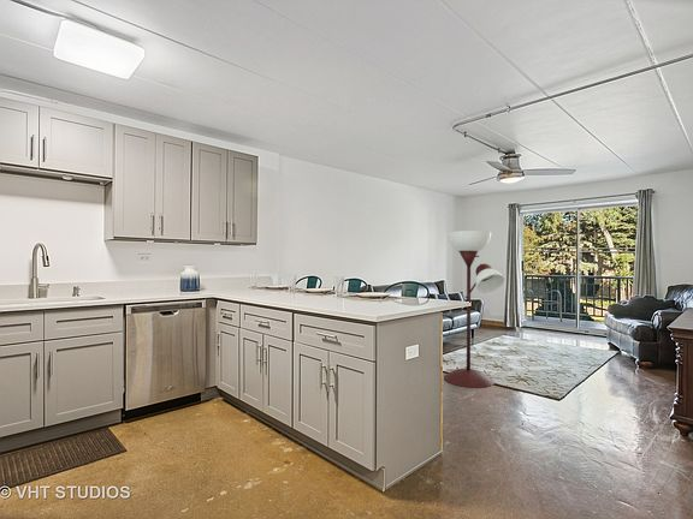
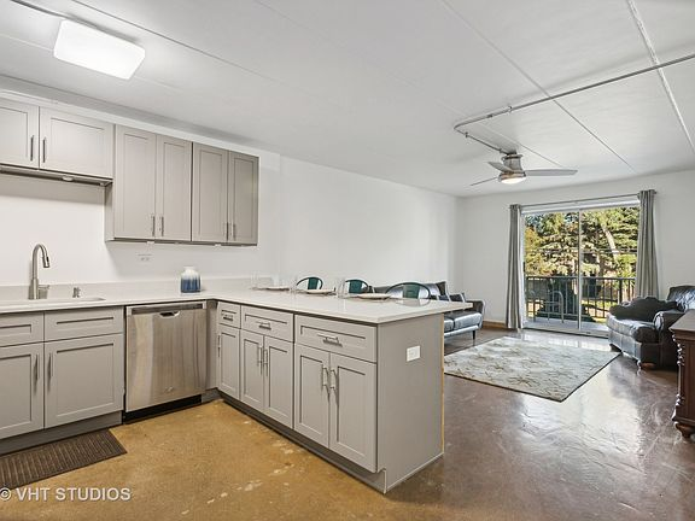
- floor lamp [443,229,505,389]
